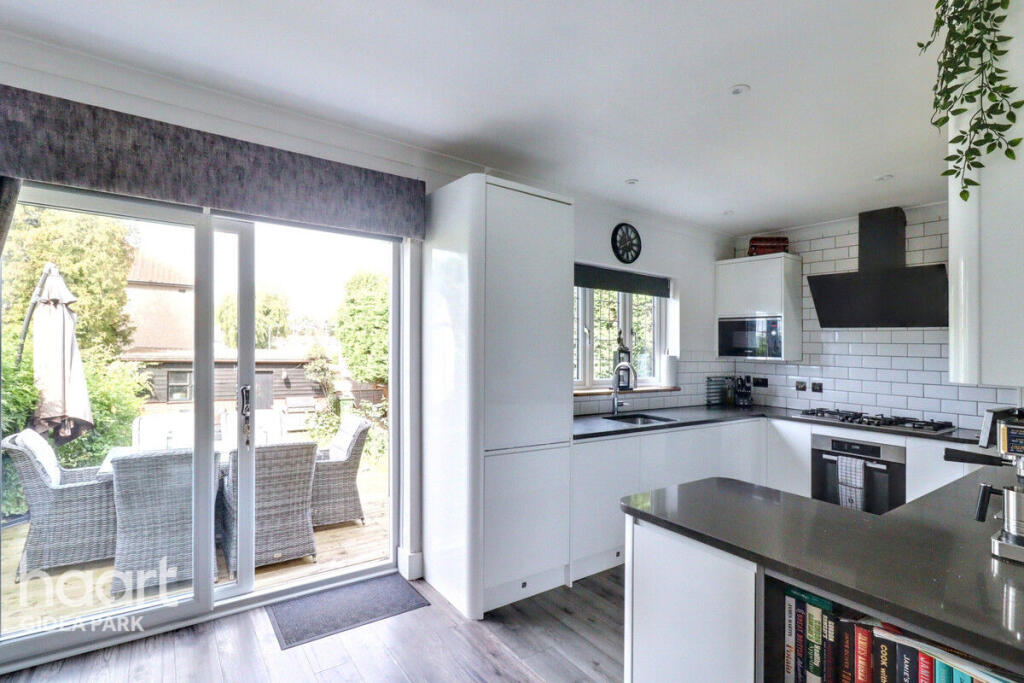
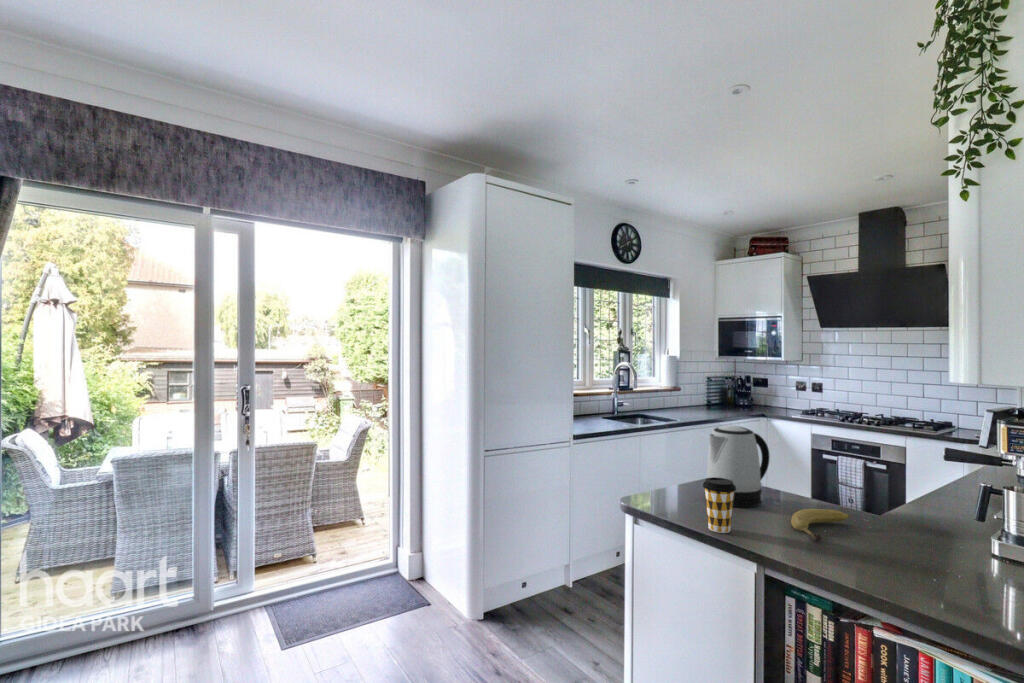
+ coffee cup [702,477,736,534]
+ fruit [790,508,850,542]
+ kettle [706,425,771,508]
